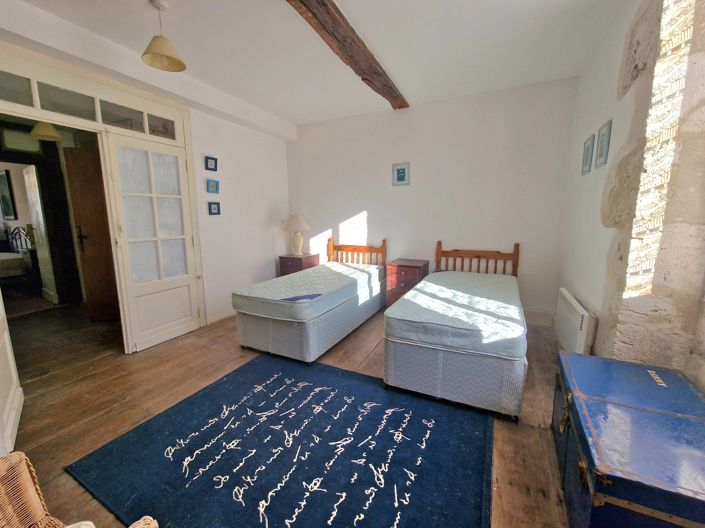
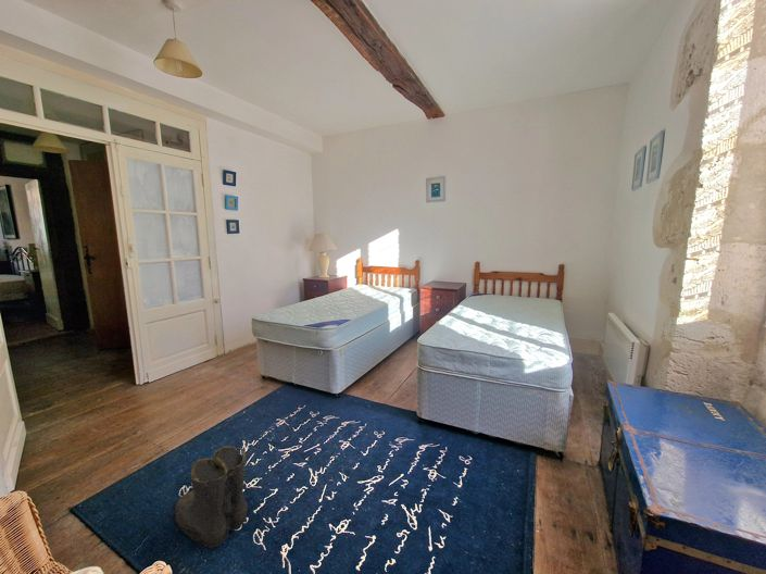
+ boots [169,445,249,551]
